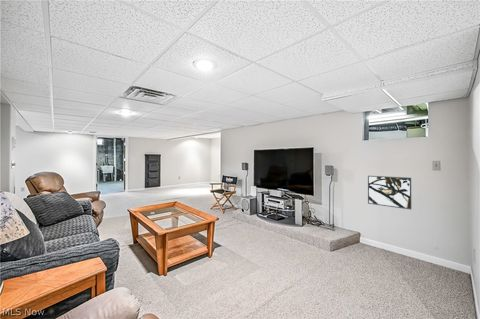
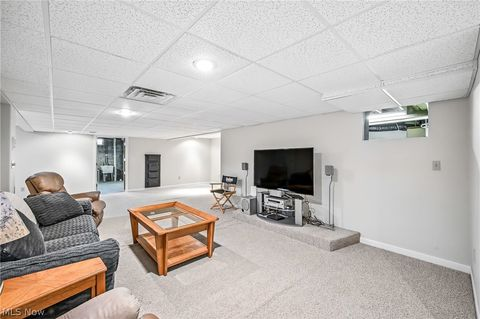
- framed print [367,175,412,210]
